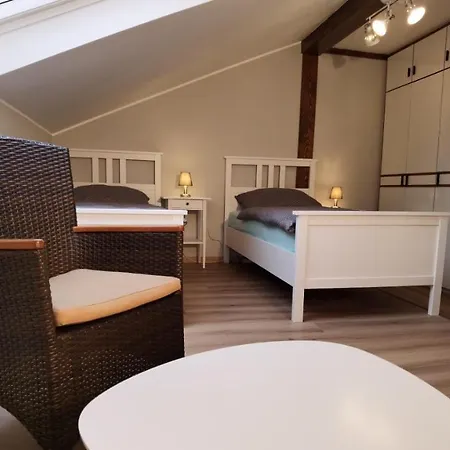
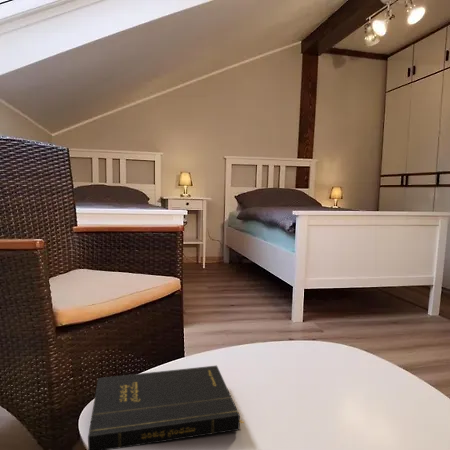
+ book [87,365,245,450]
